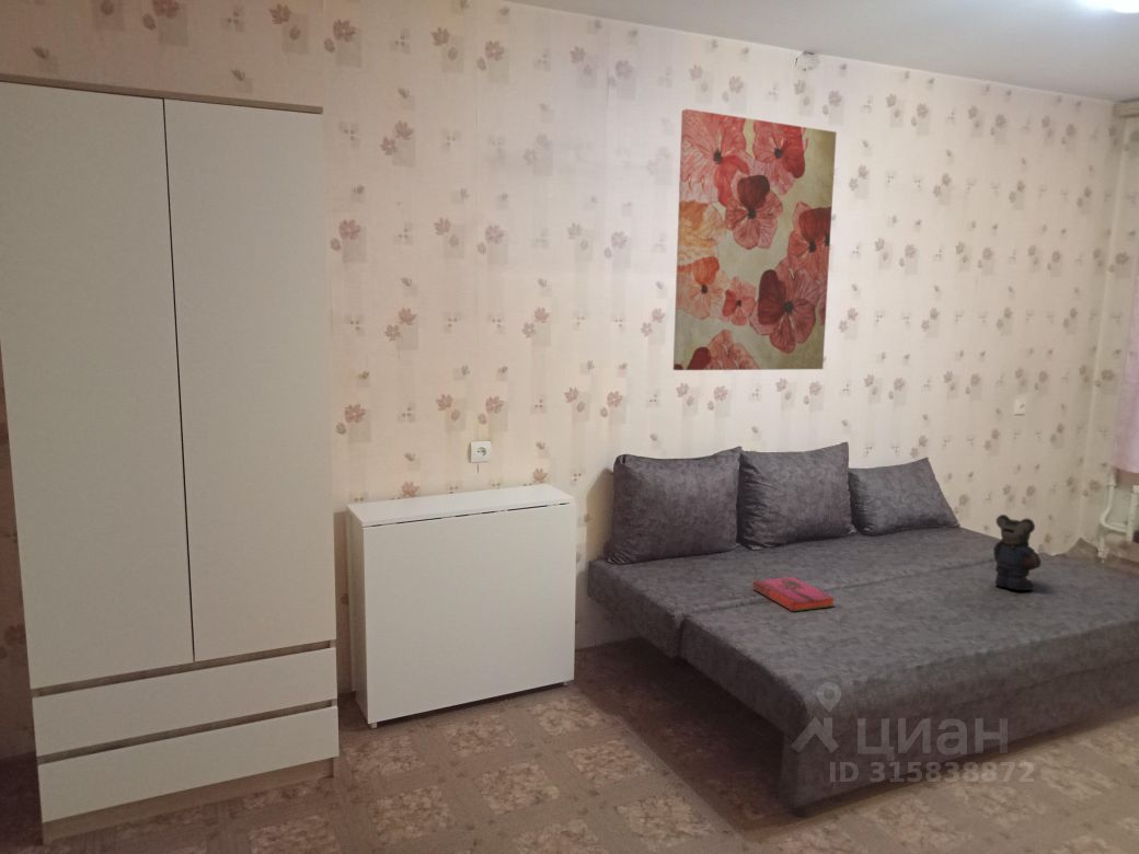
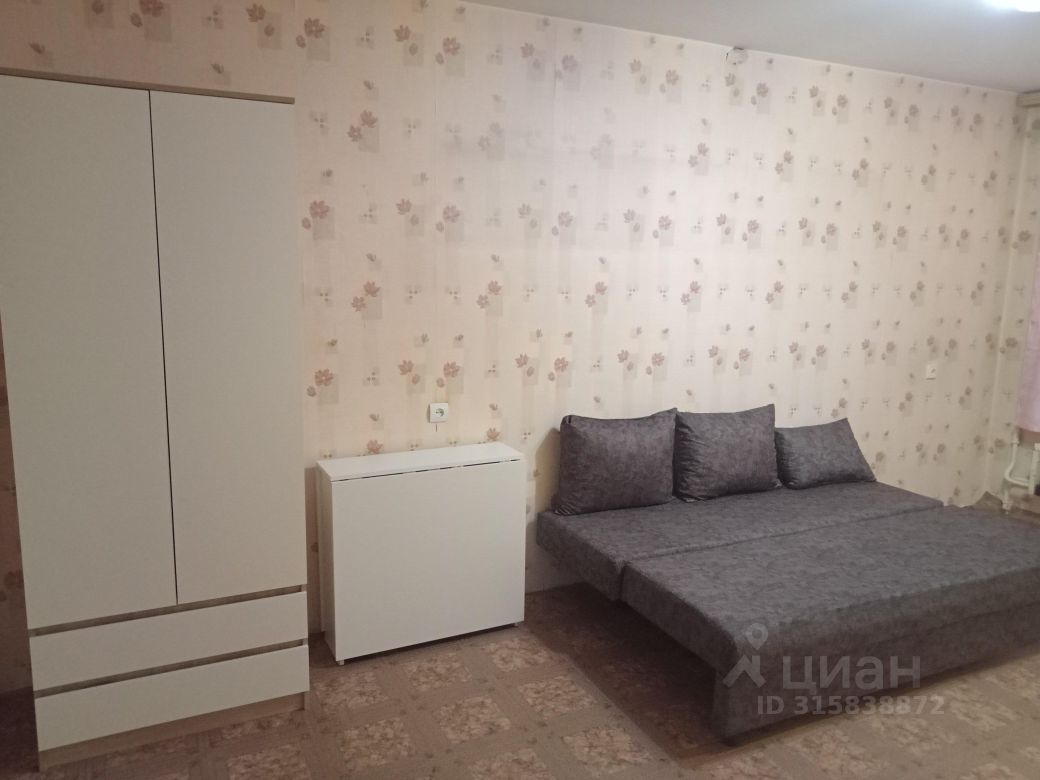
- wall art [672,108,838,371]
- bear [992,513,1042,593]
- hardback book [751,576,836,613]
